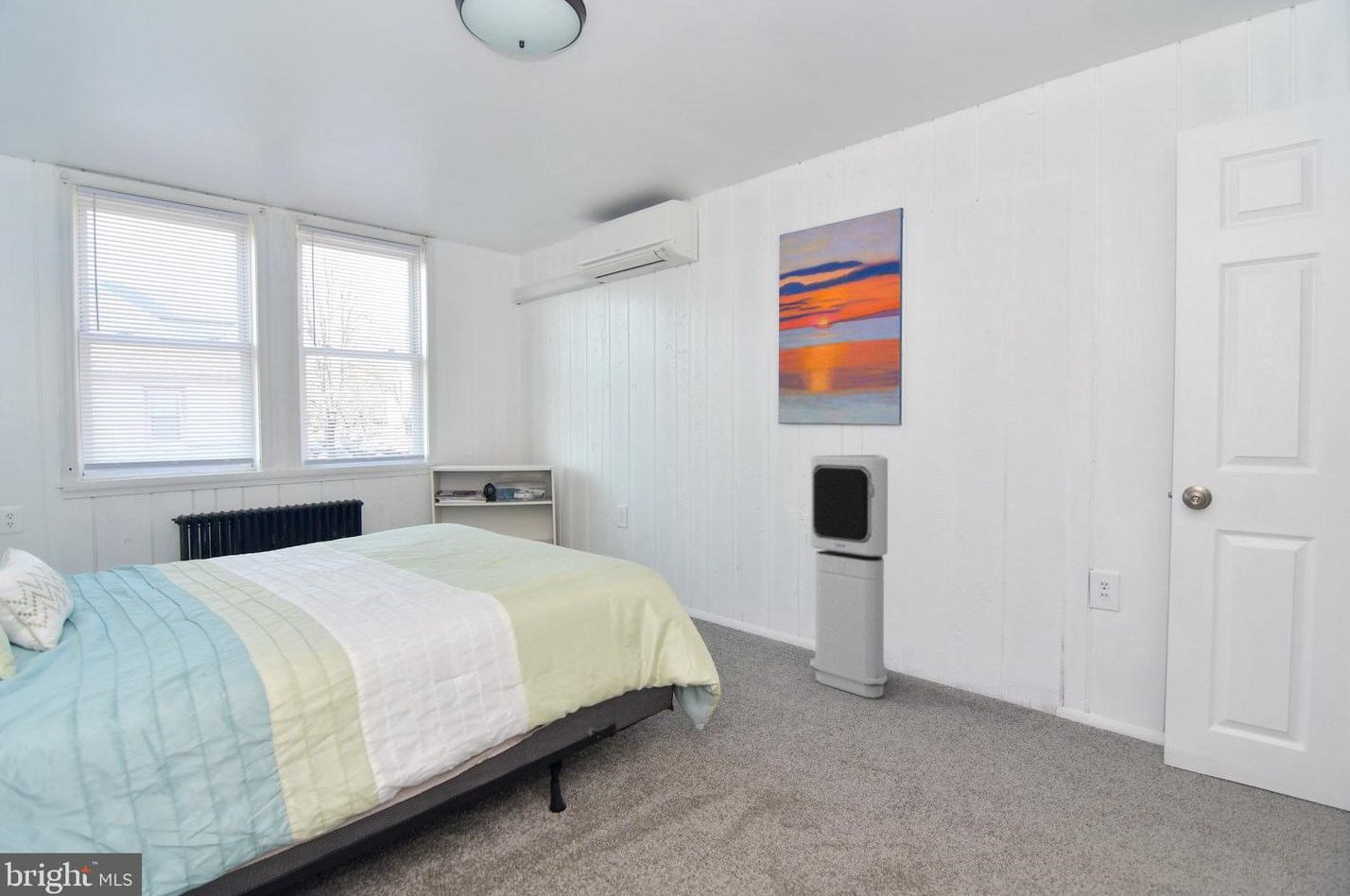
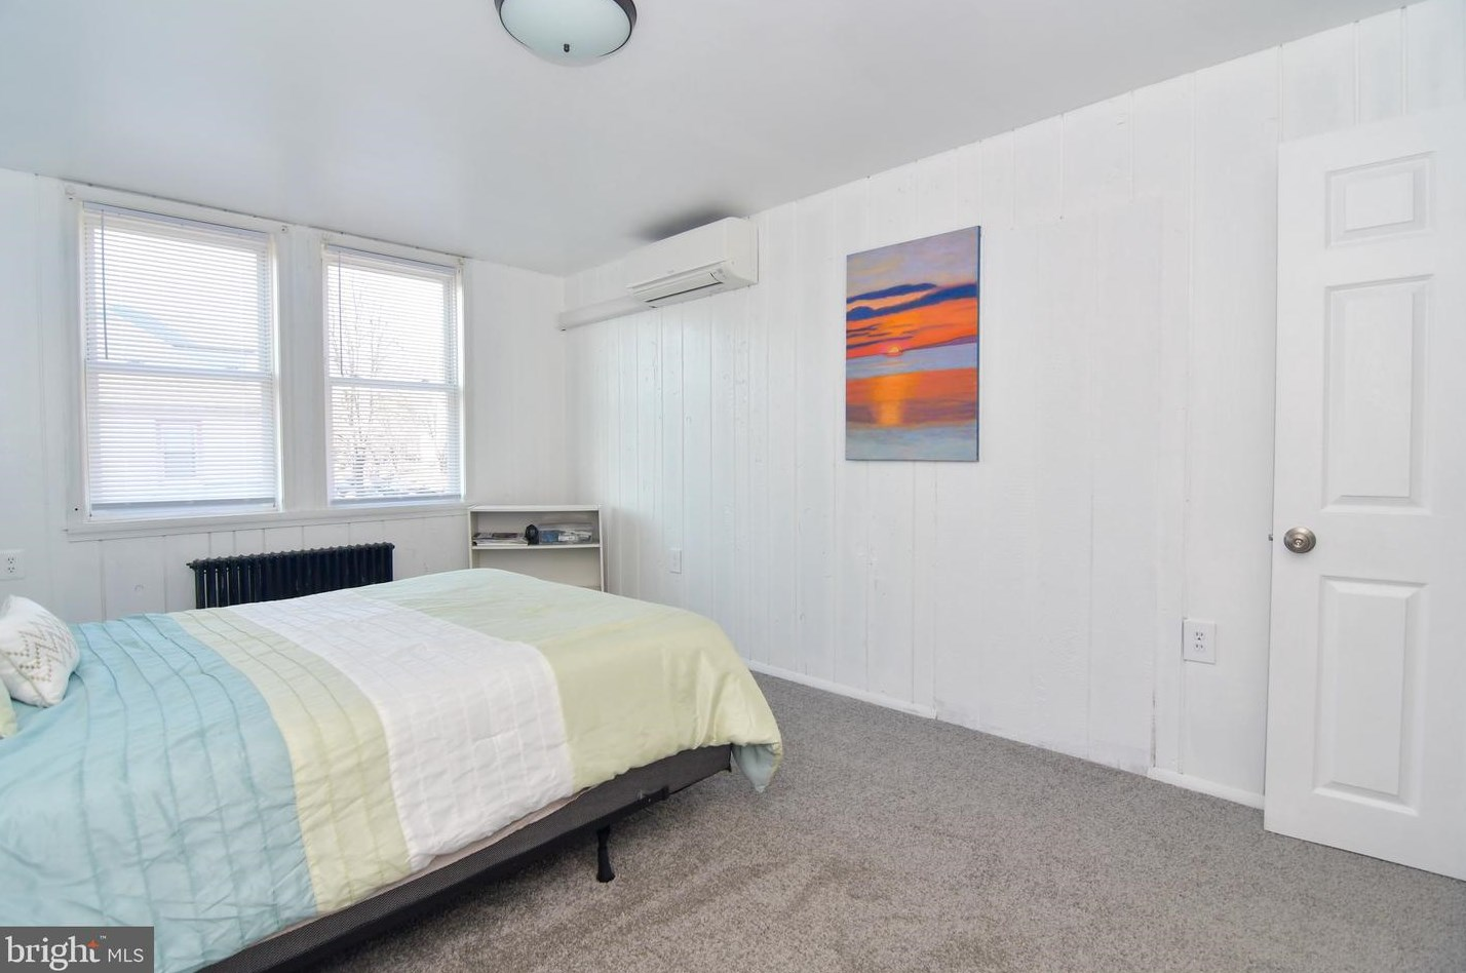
- air purifier [809,454,889,699]
